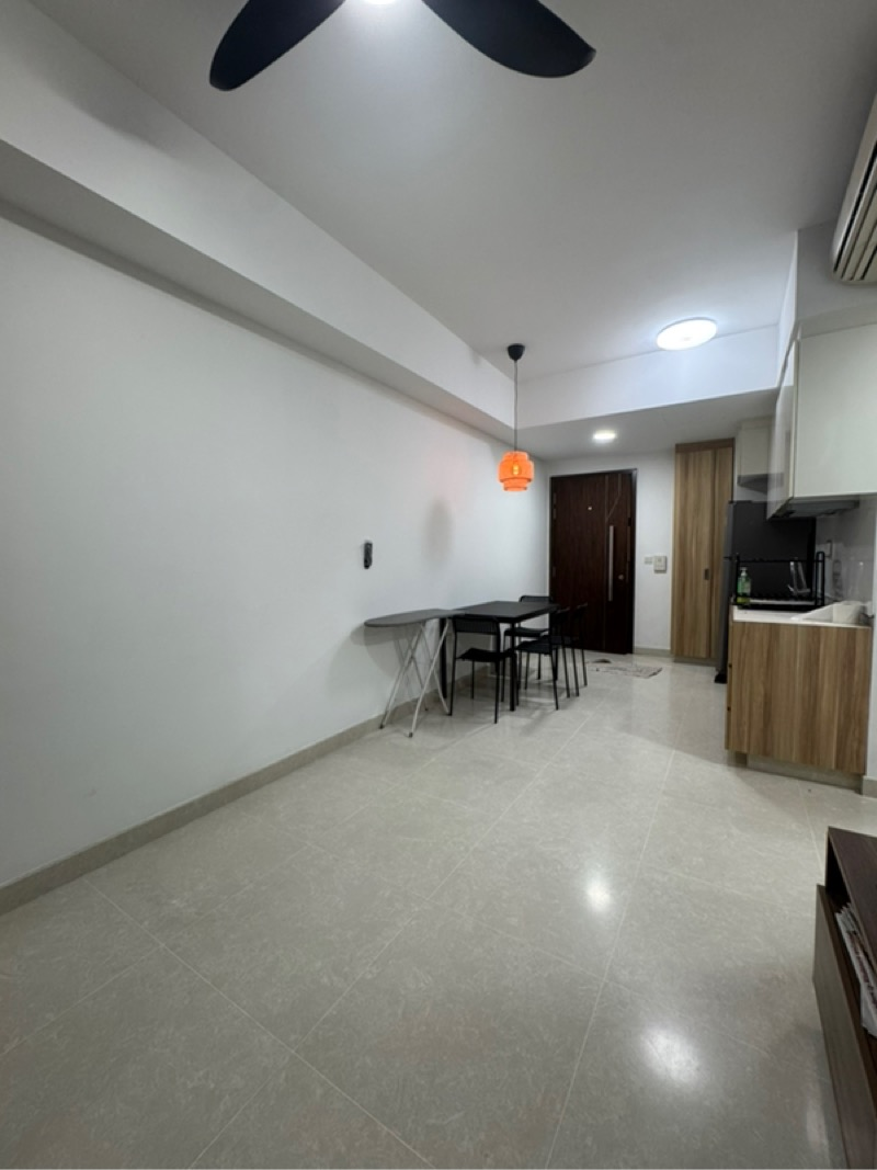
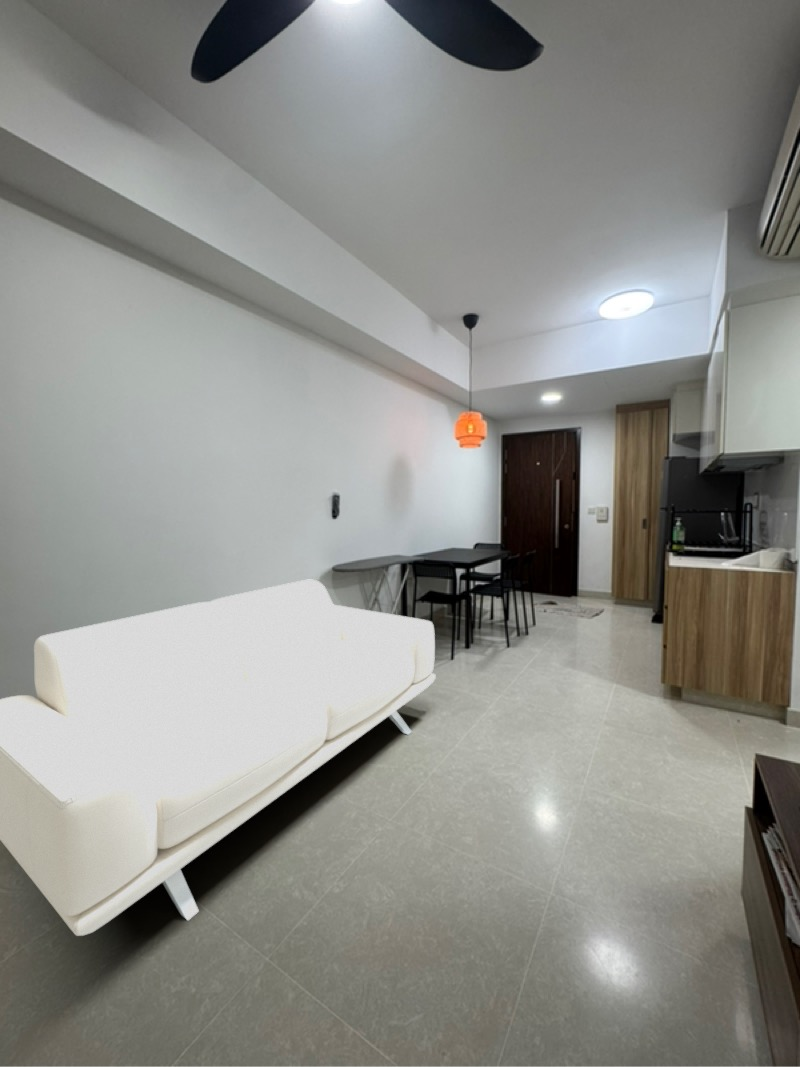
+ sofa [0,579,437,937]
